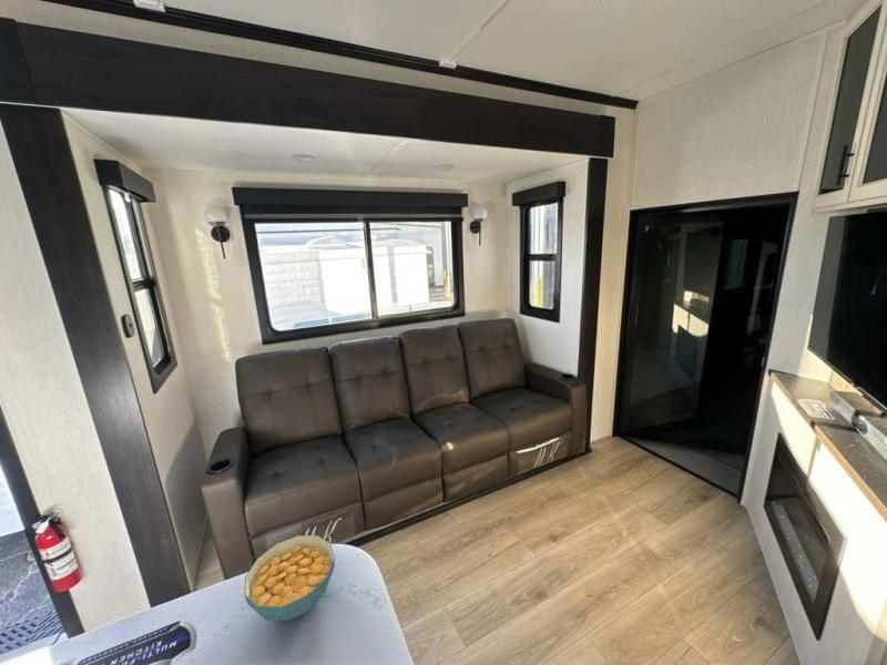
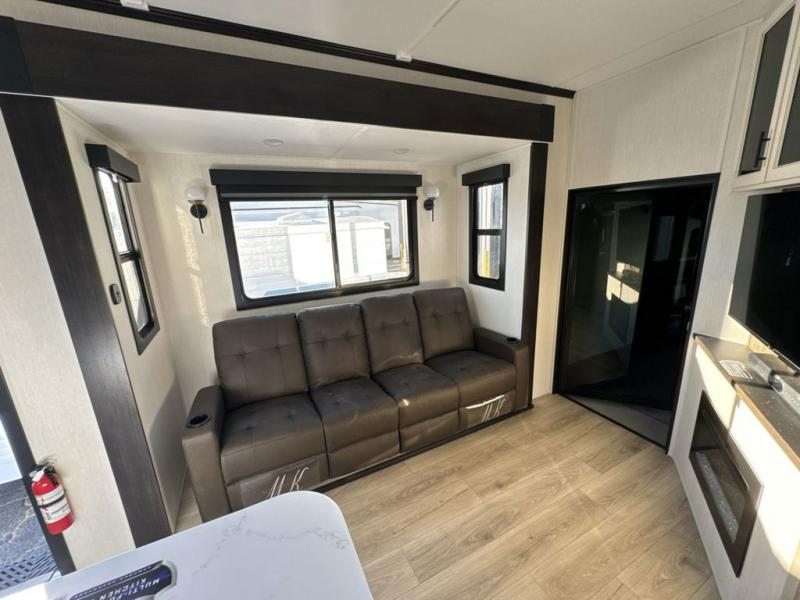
- cereal bowl [243,534,336,622]
